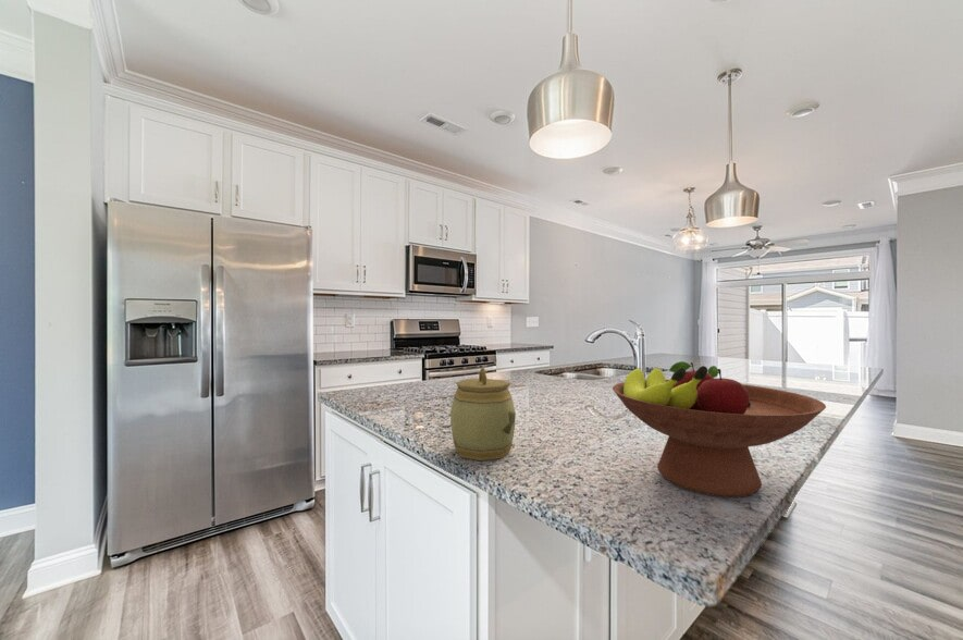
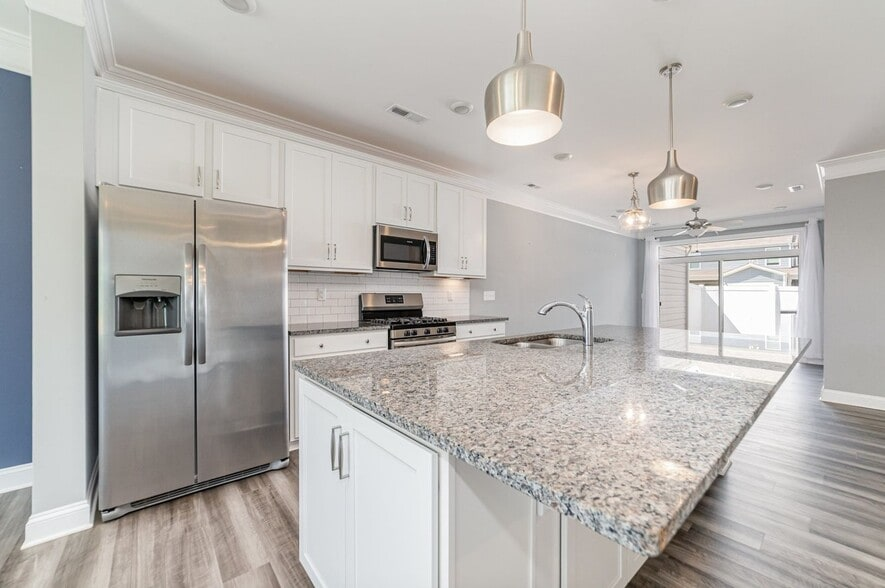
- fruit bowl [612,360,827,499]
- jar [449,367,517,461]
